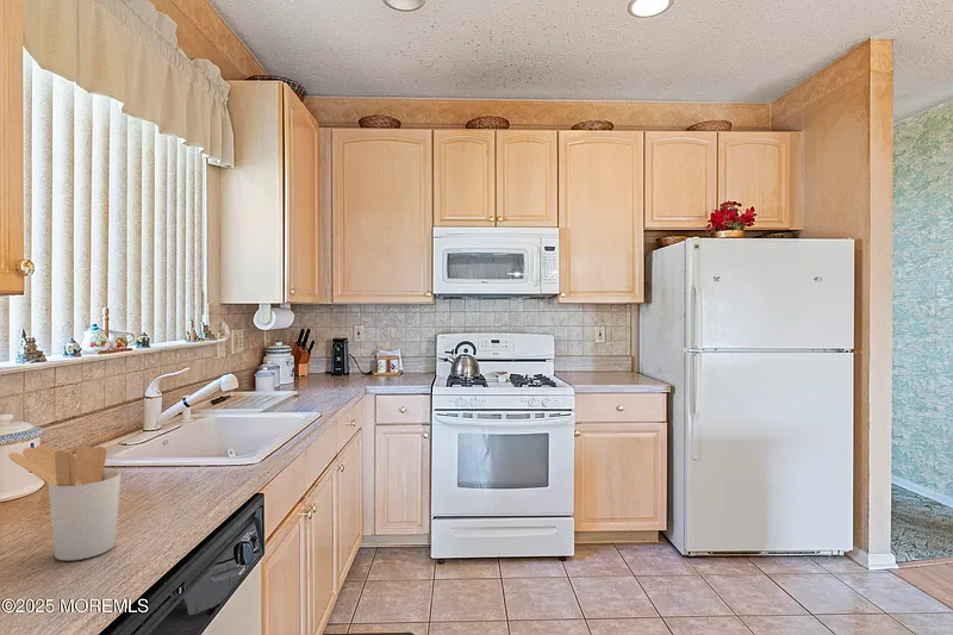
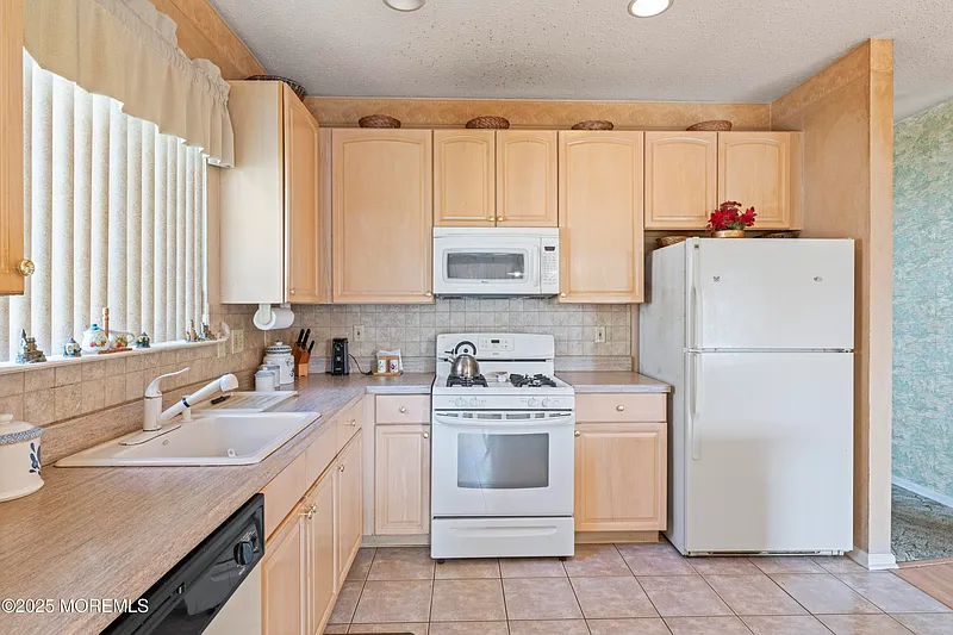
- utensil holder [8,443,122,561]
